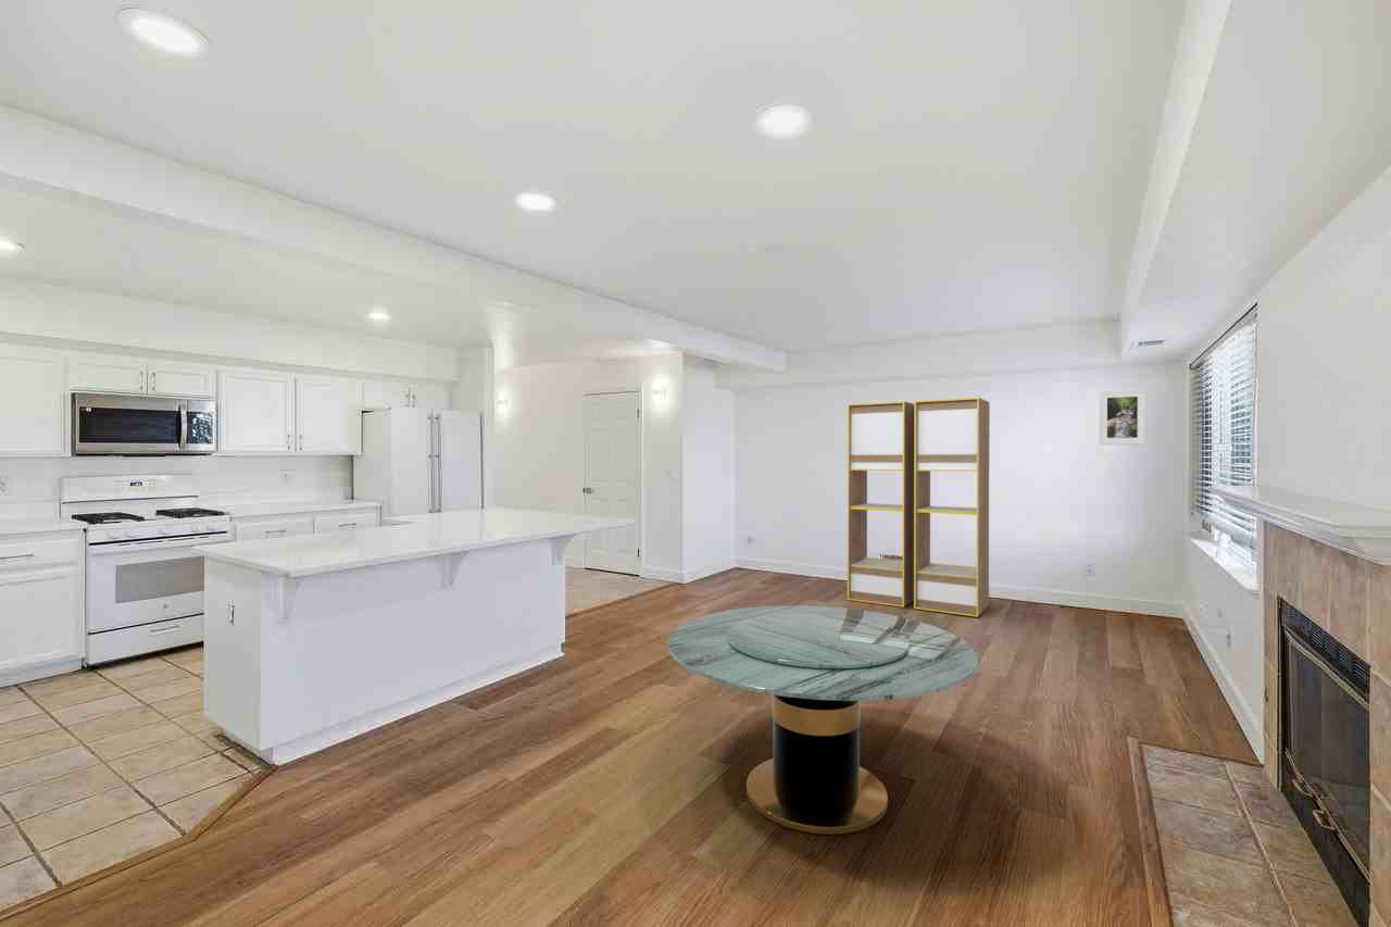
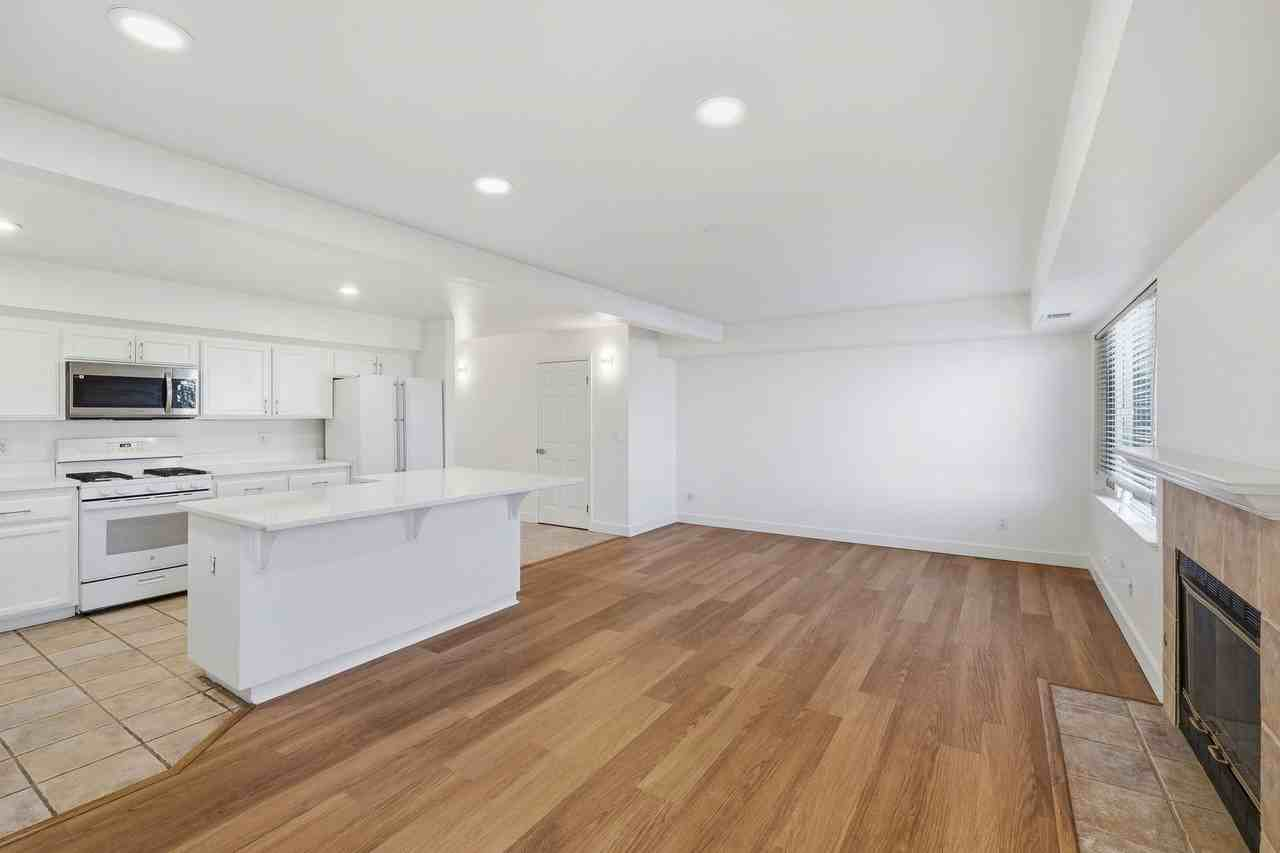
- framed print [1098,388,1148,446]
- dining table [666,604,979,836]
- storage cabinet [847,397,991,617]
